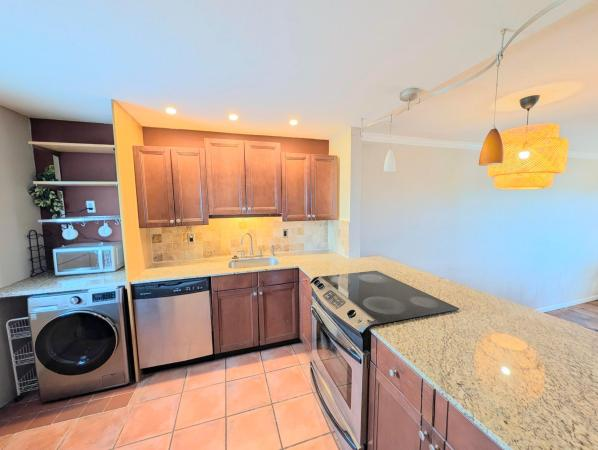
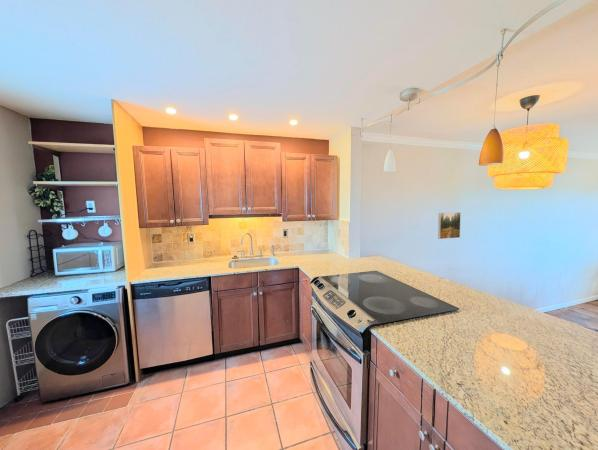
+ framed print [437,211,462,240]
